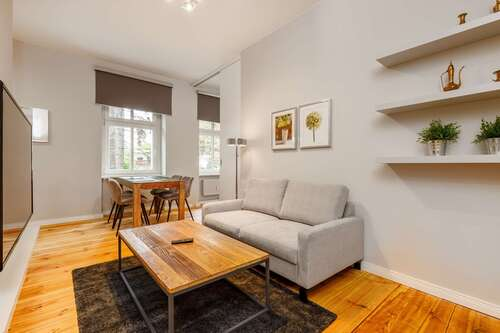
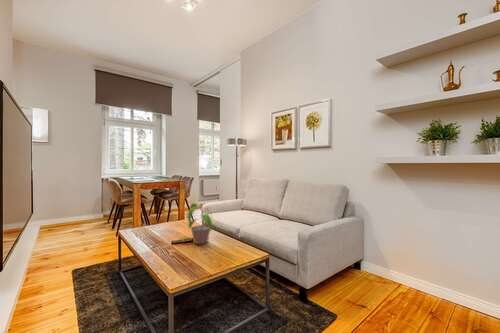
+ potted plant [187,202,214,245]
